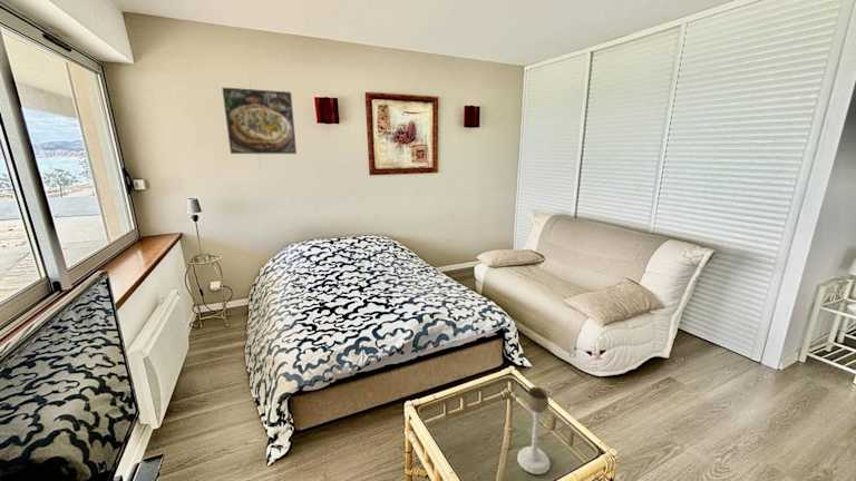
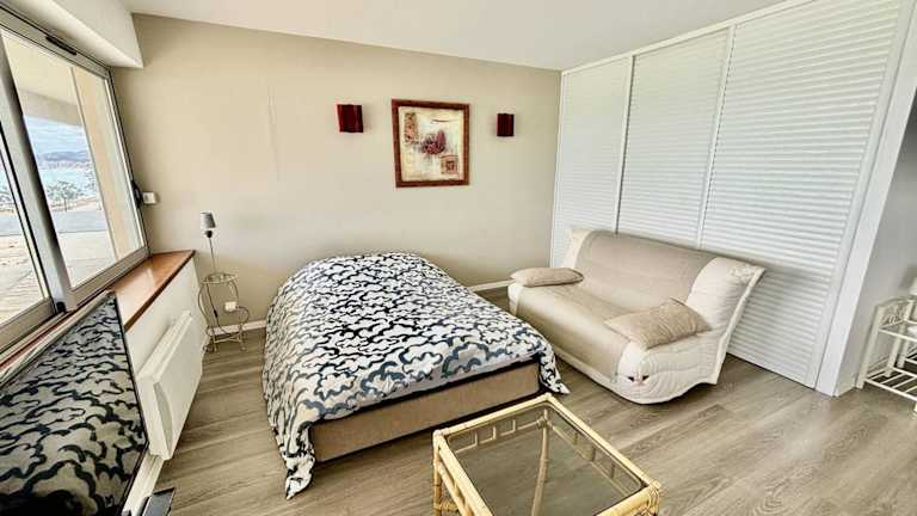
- candle holder [516,385,552,475]
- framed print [221,87,298,155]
